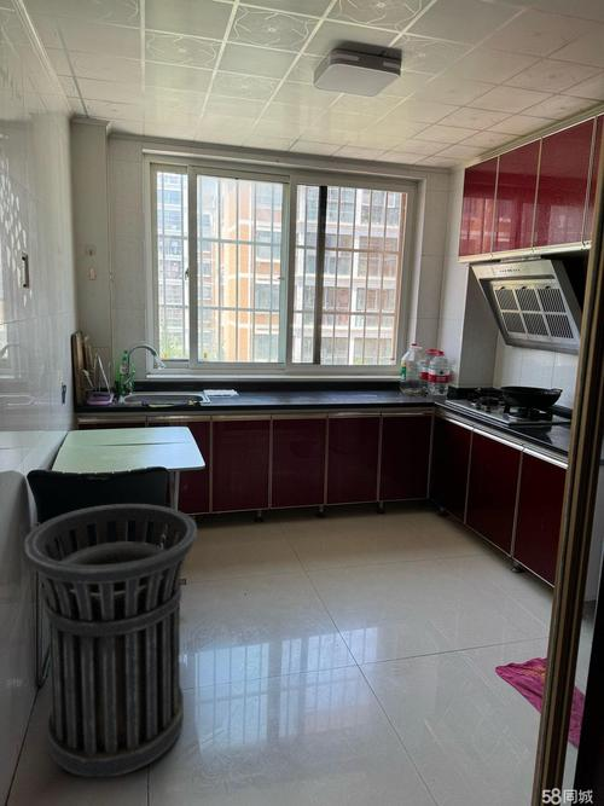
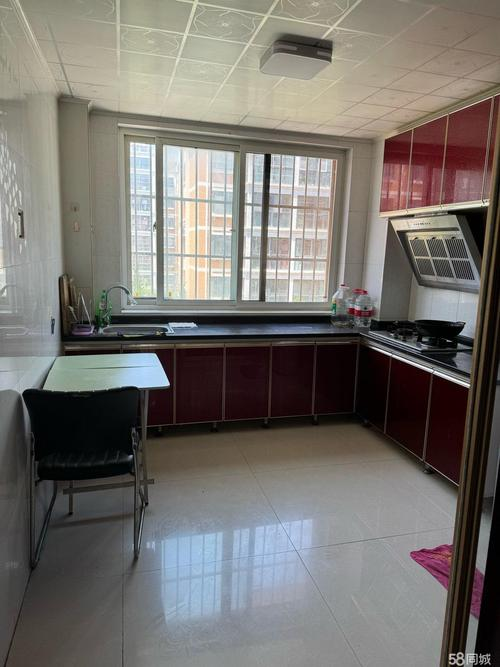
- trash can [23,503,198,778]
